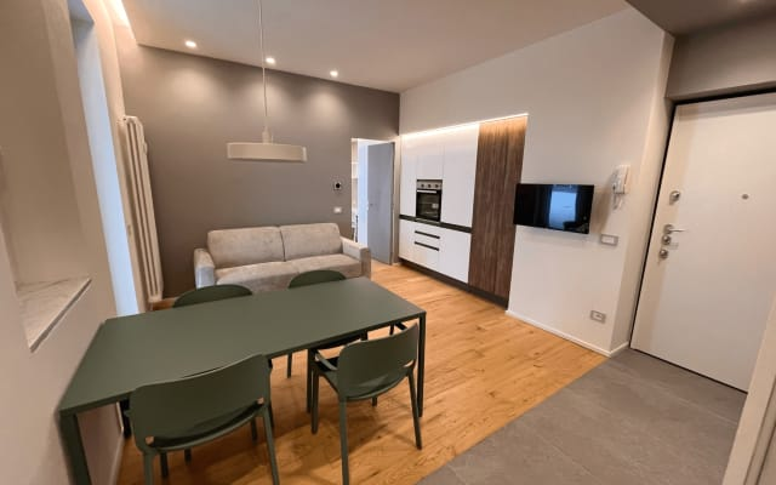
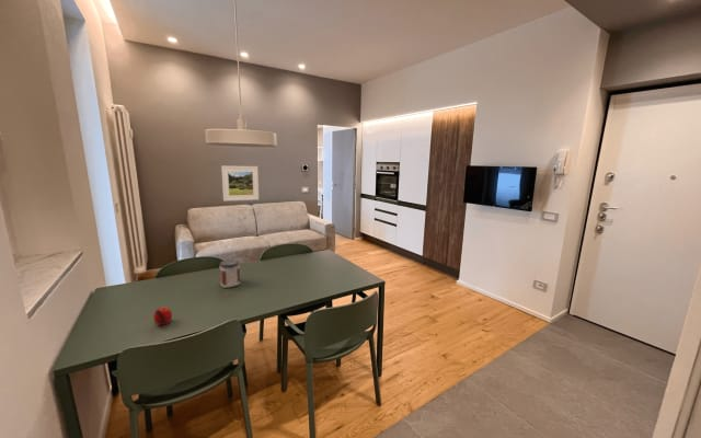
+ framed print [220,165,260,203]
+ jar [218,258,242,289]
+ fruit [152,306,173,326]
